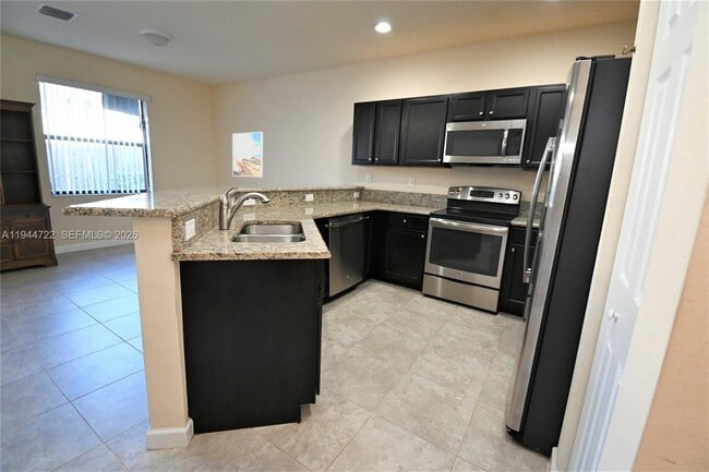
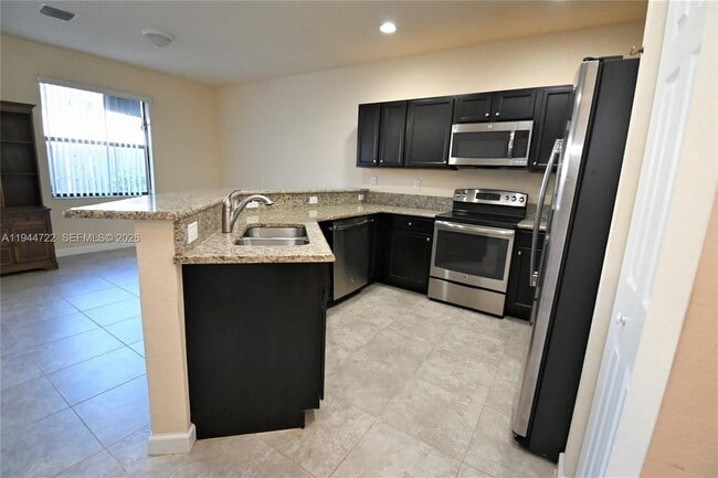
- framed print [231,131,264,178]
